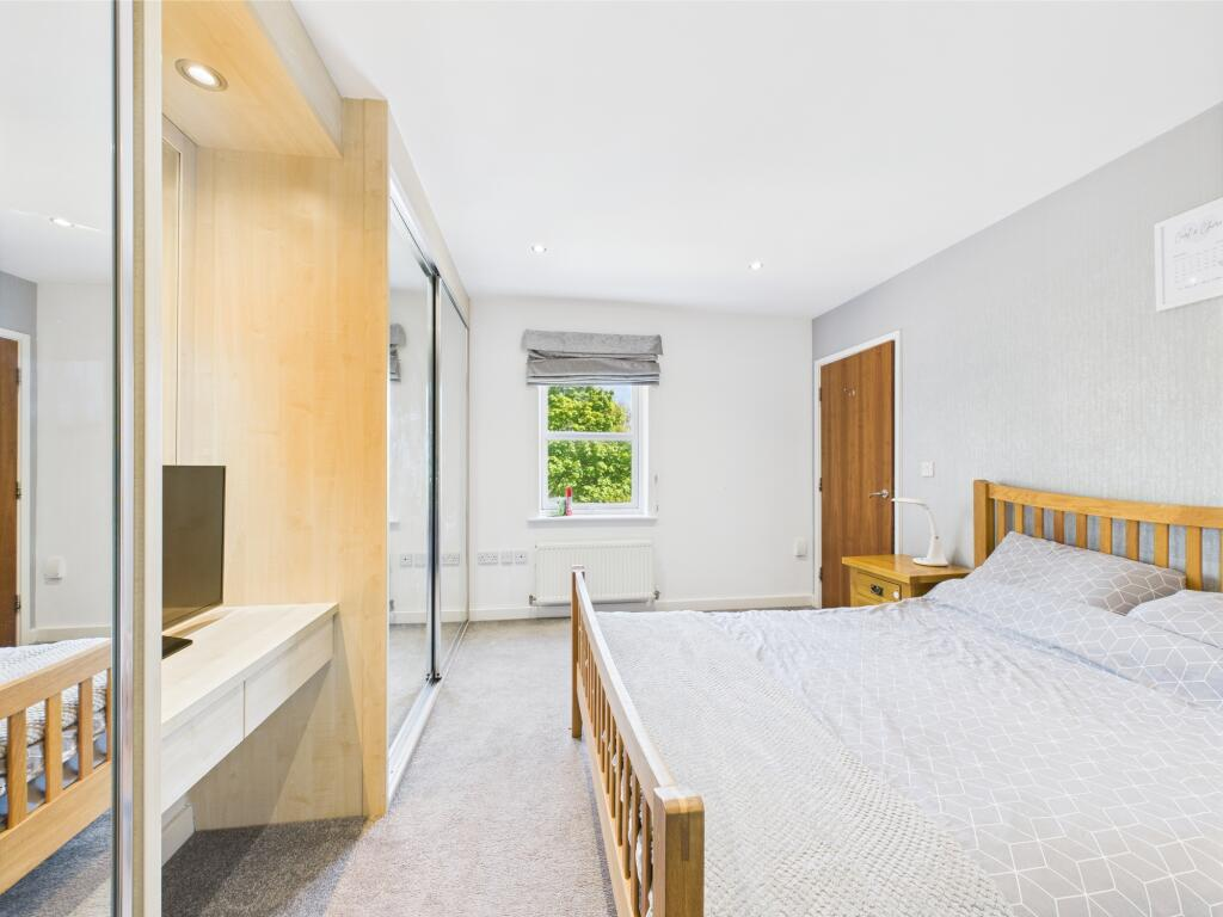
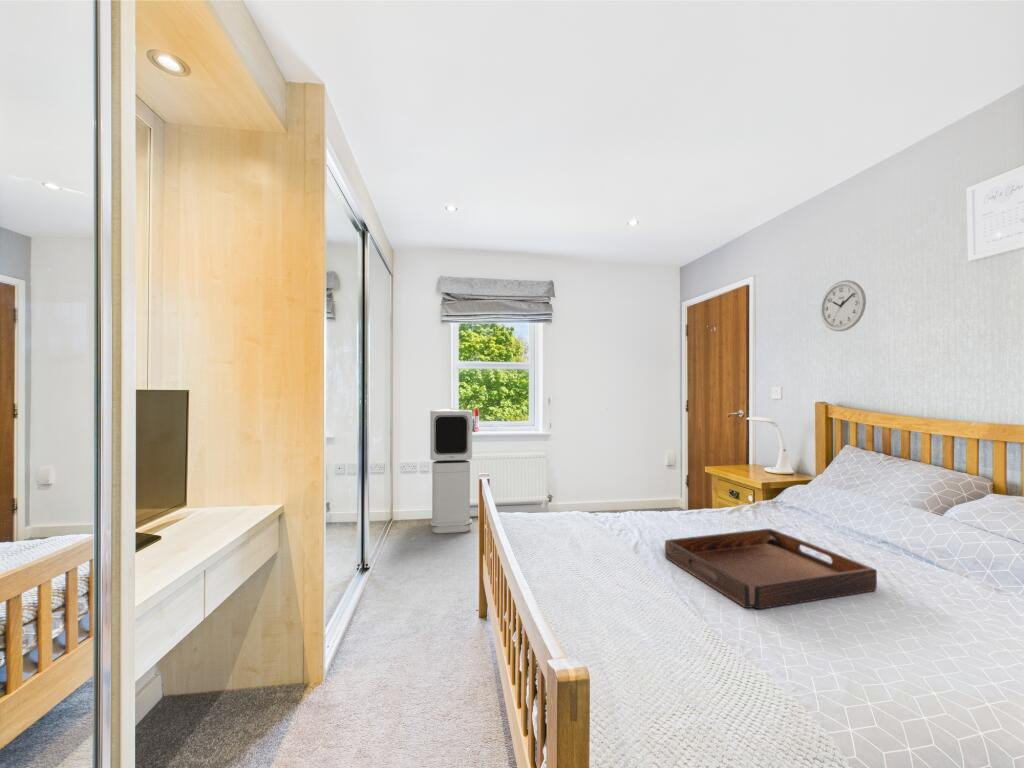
+ wall clock [819,279,867,332]
+ air purifier [429,408,473,534]
+ serving tray [664,528,878,610]
